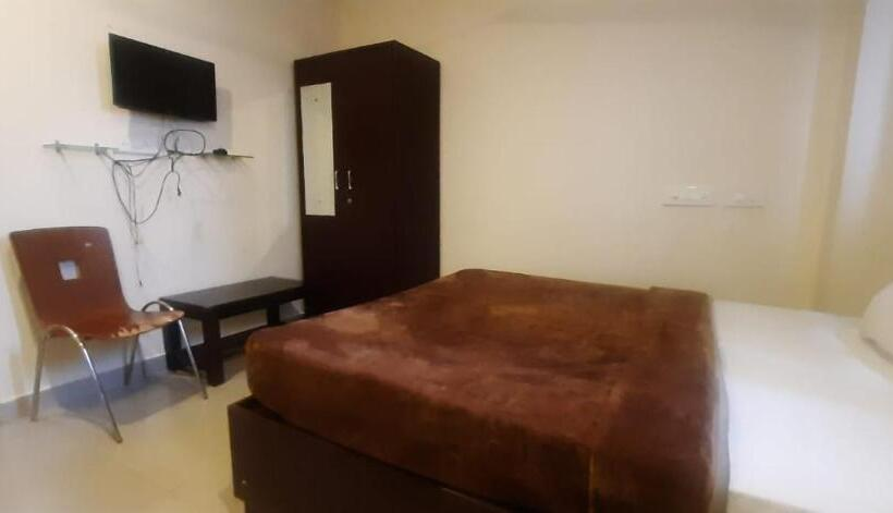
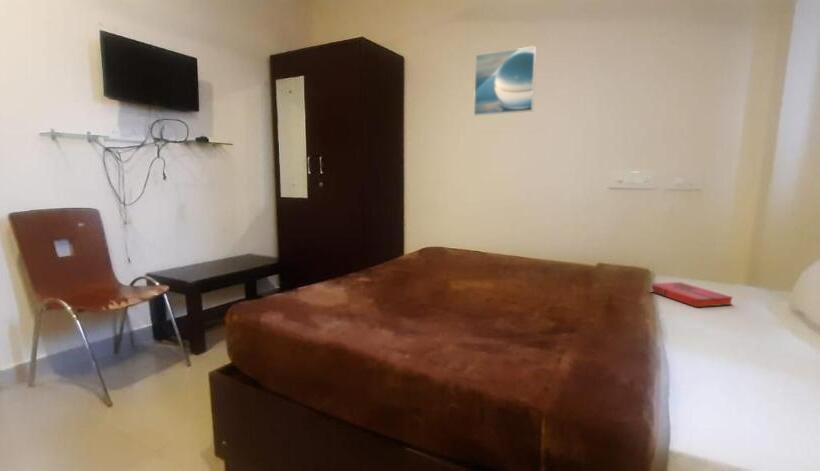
+ hardback book [651,281,734,308]
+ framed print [473,45,537,117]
